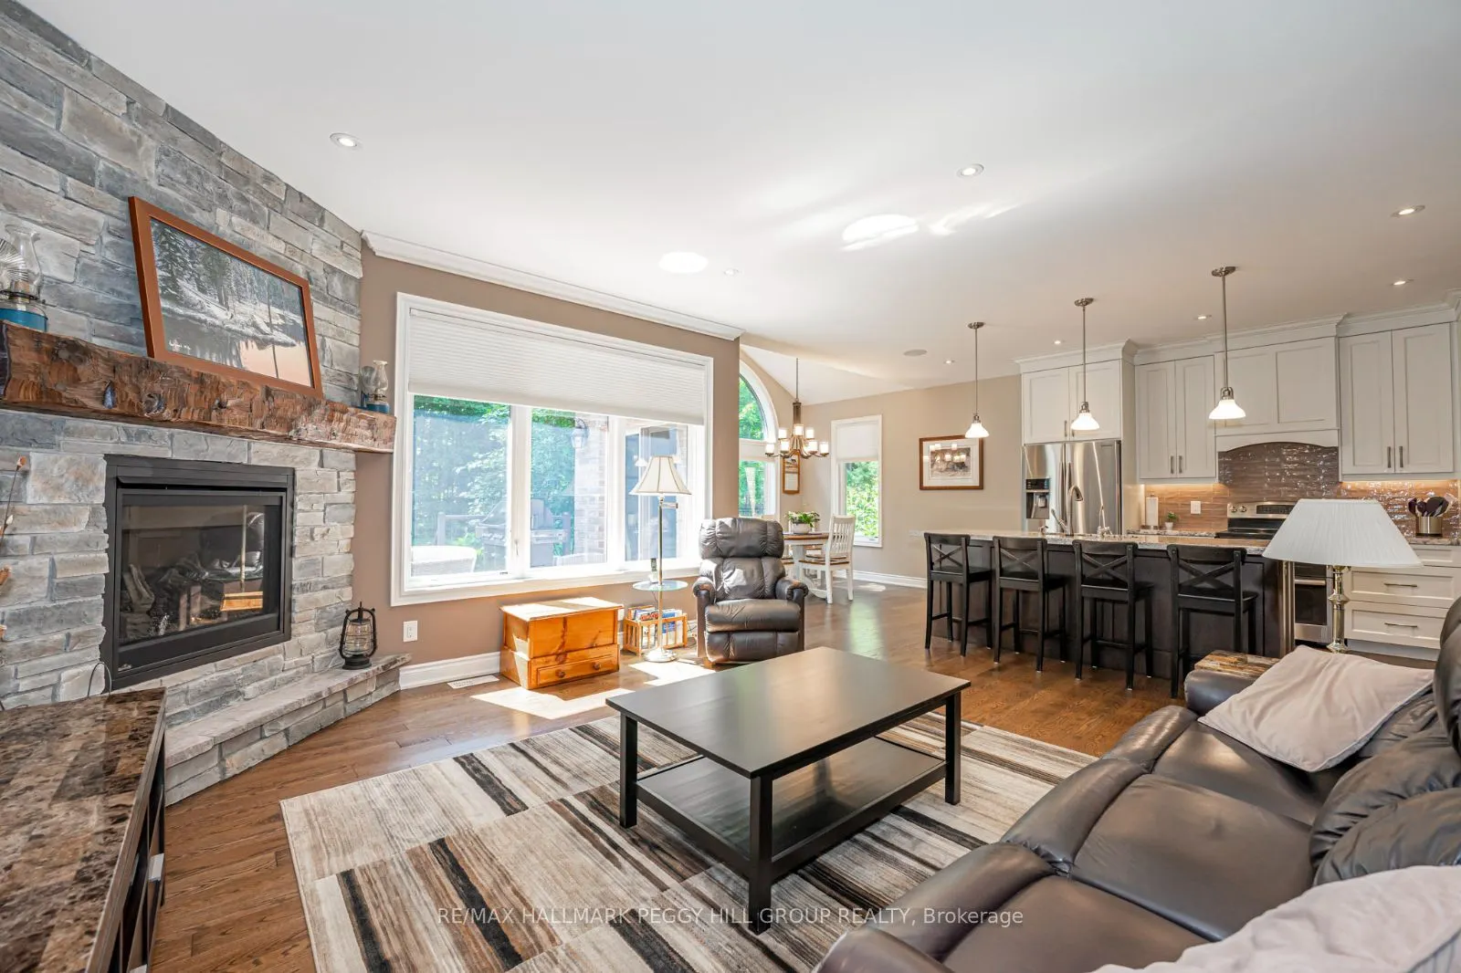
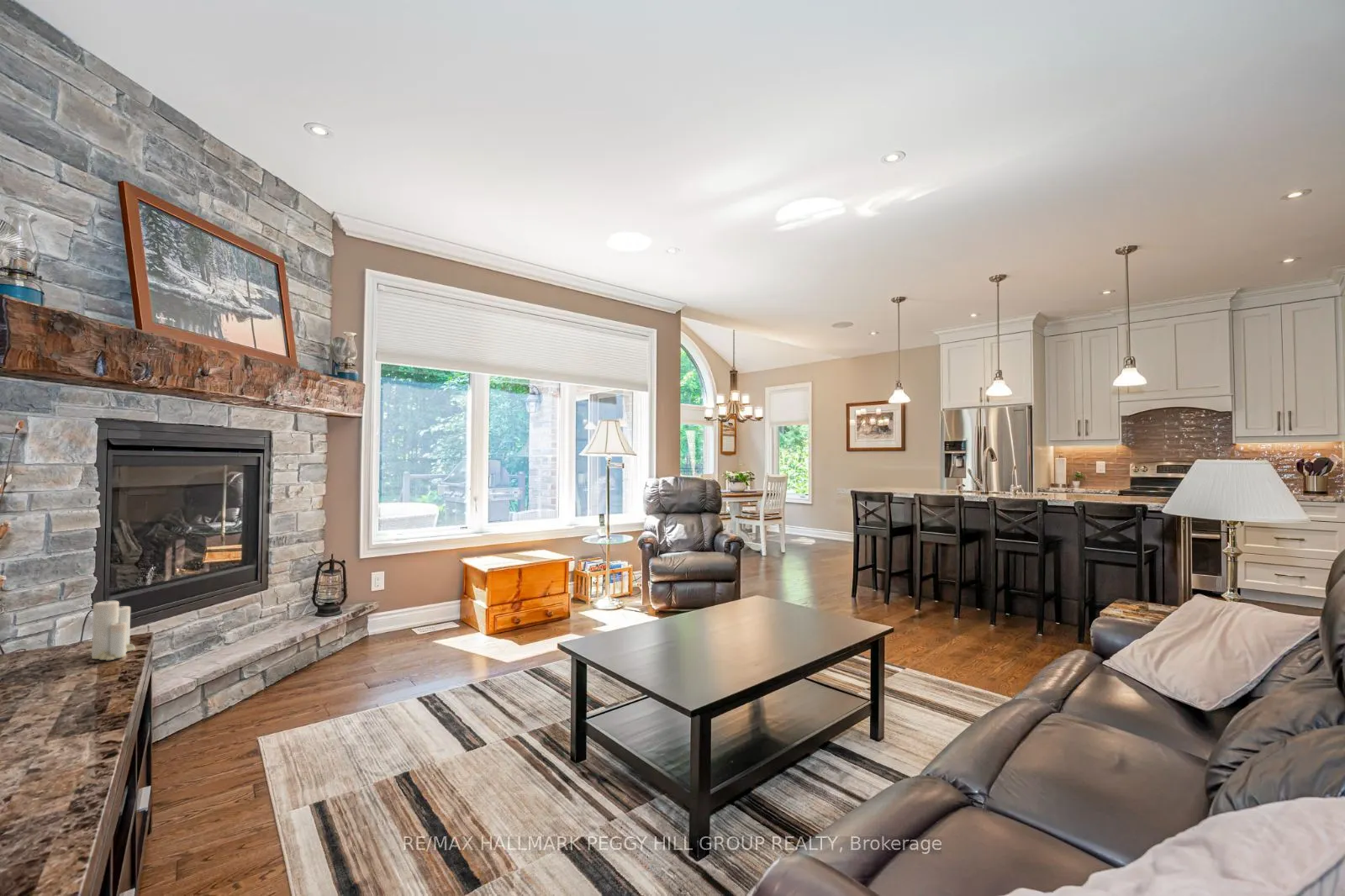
+ candle [91,595,136,661]
